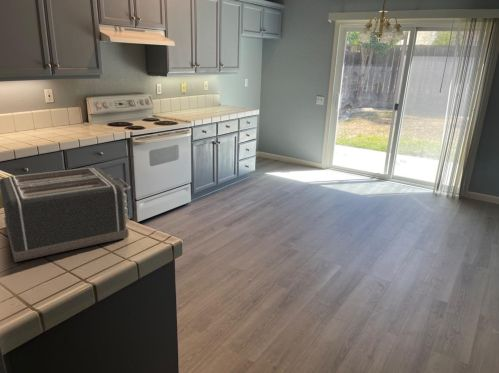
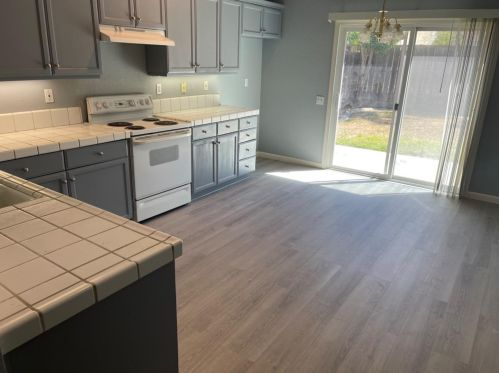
- toaster [0,167,131,263]
